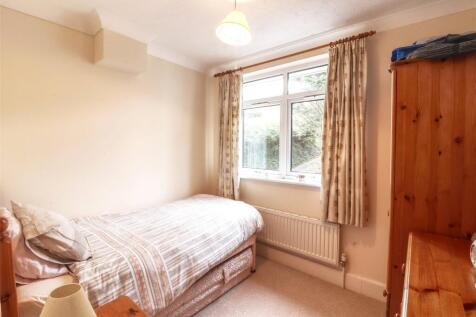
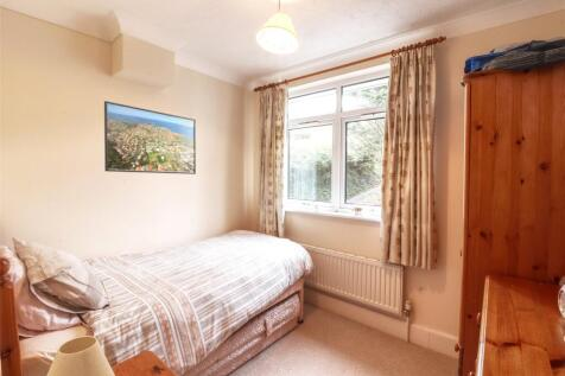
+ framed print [103,100,197,176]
